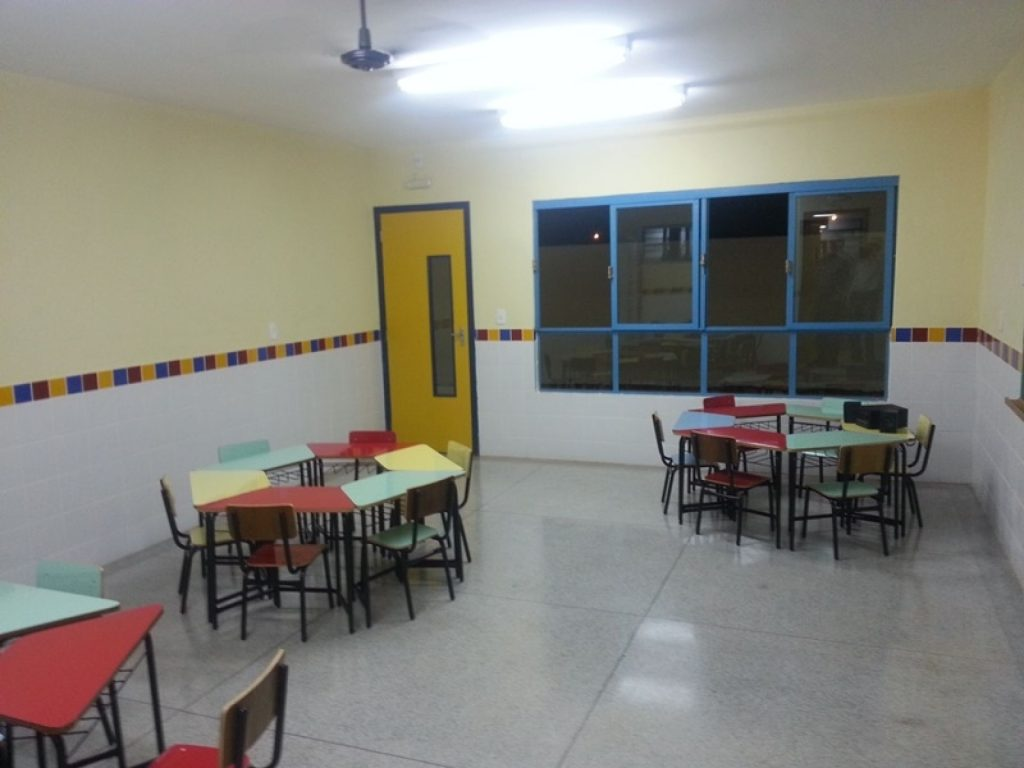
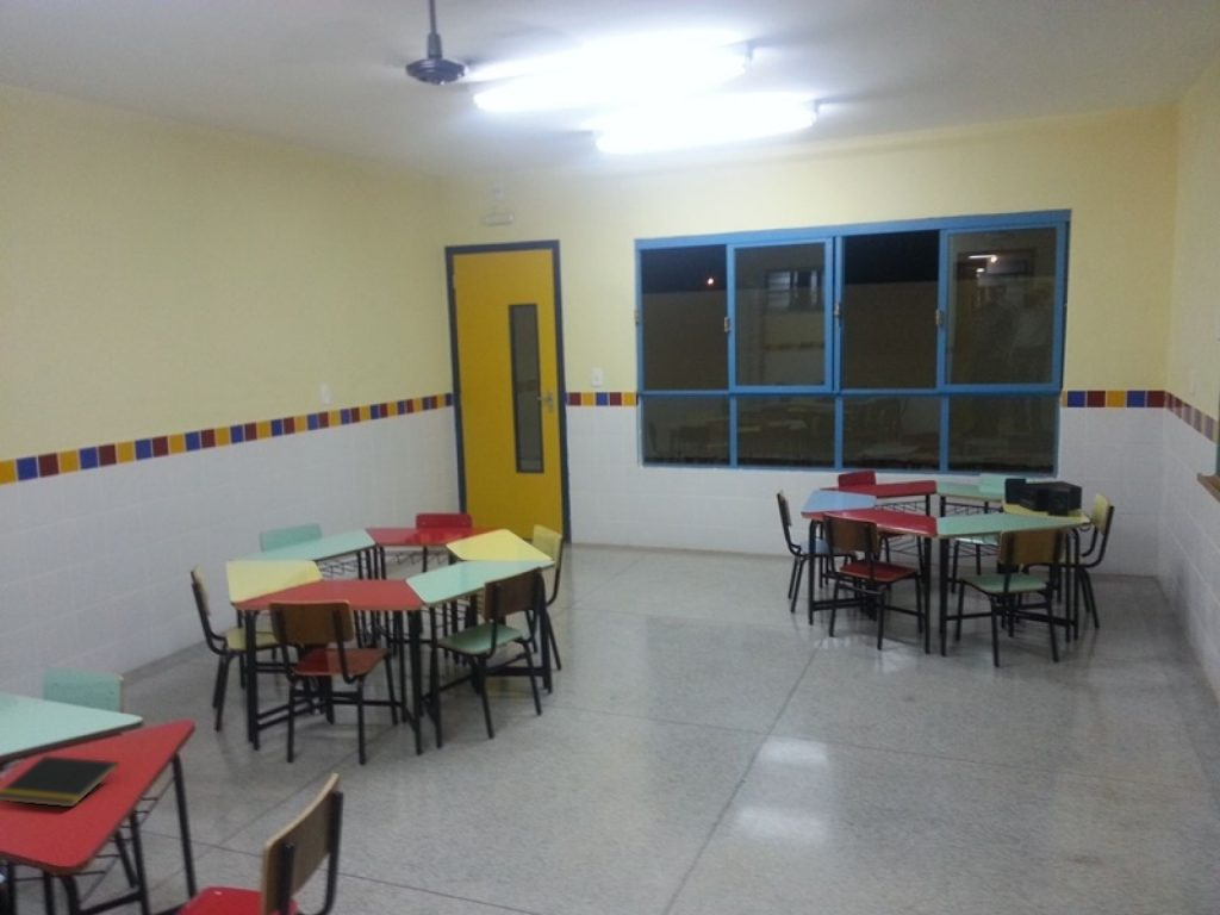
+ notepad [0,754,120,808]
